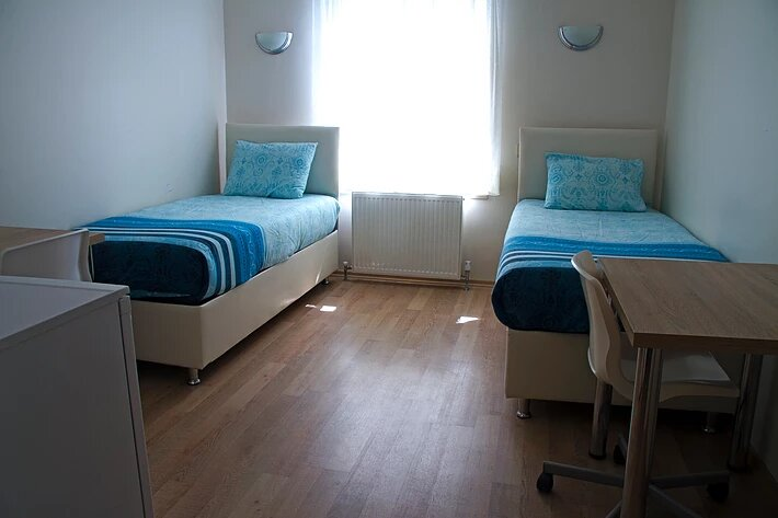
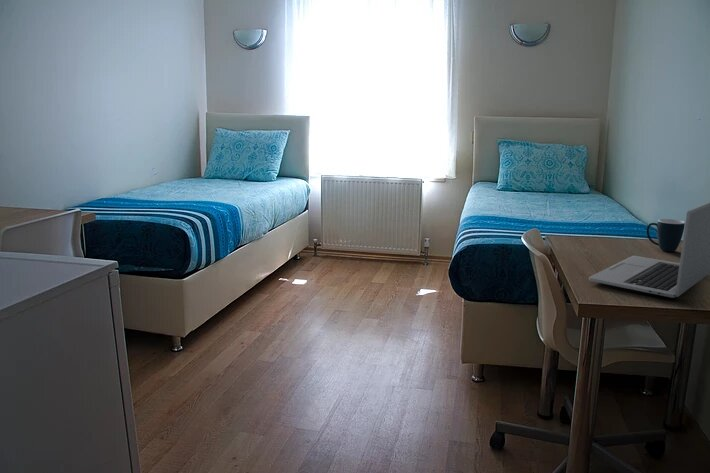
+ laptop [588,201,710,299]
+ mug [646,218,686,253]
